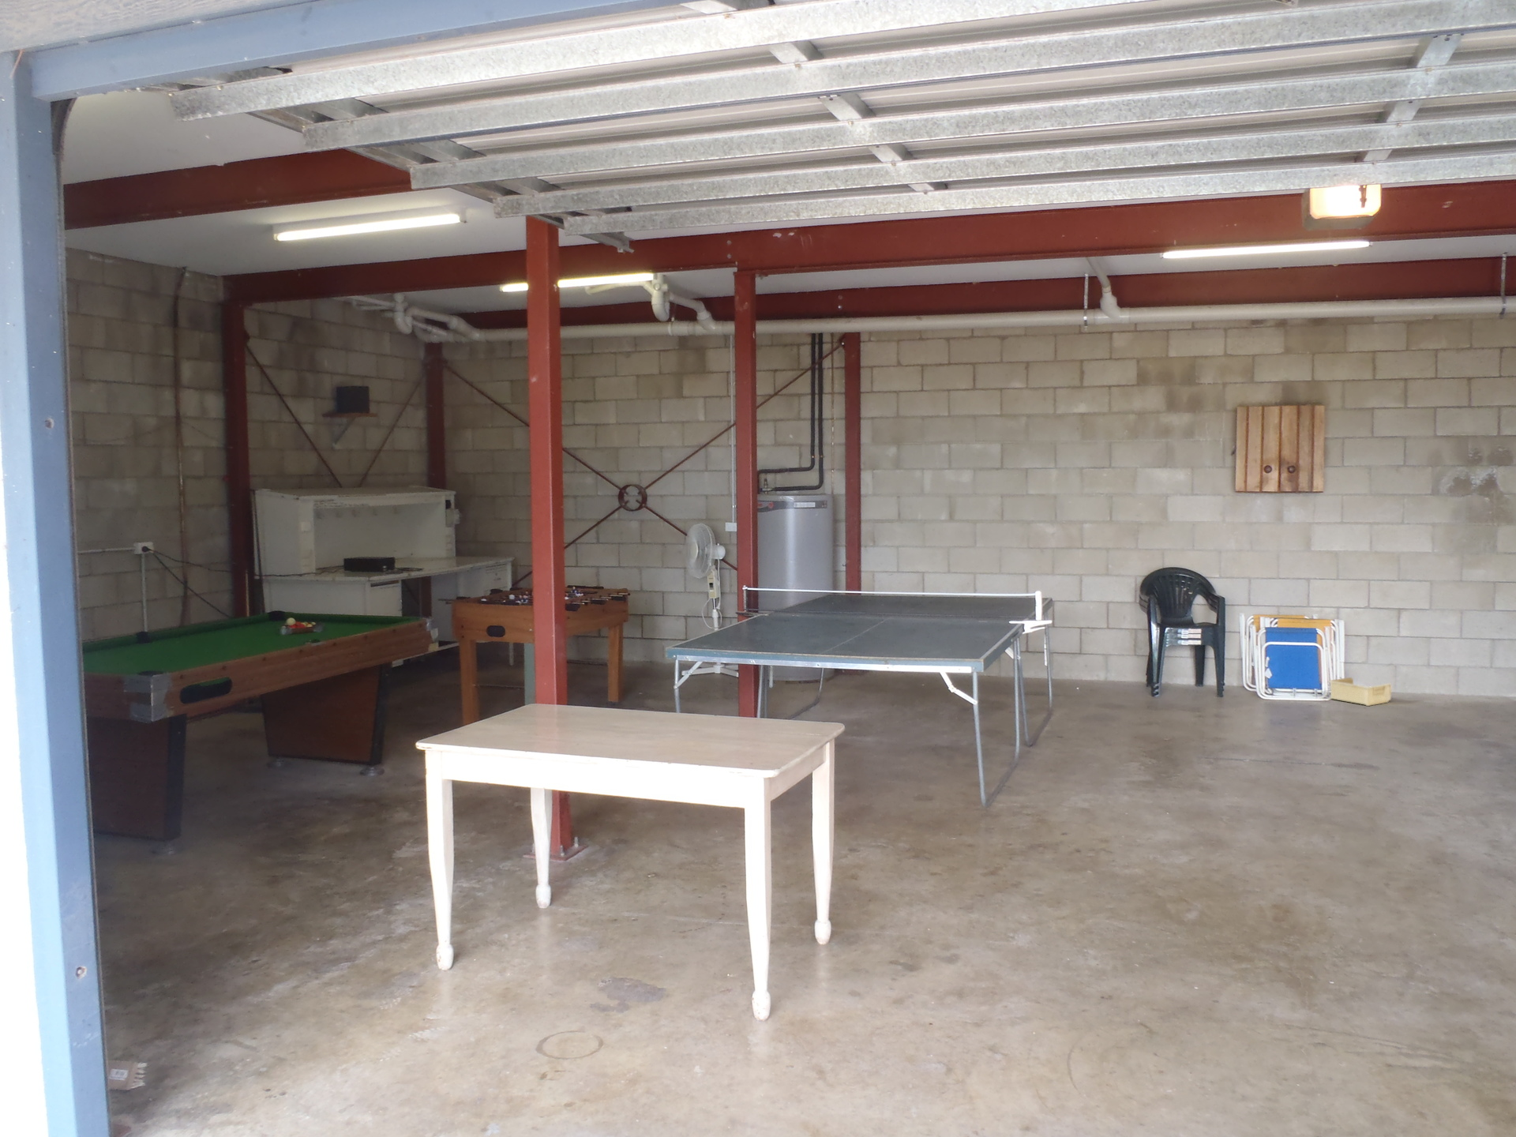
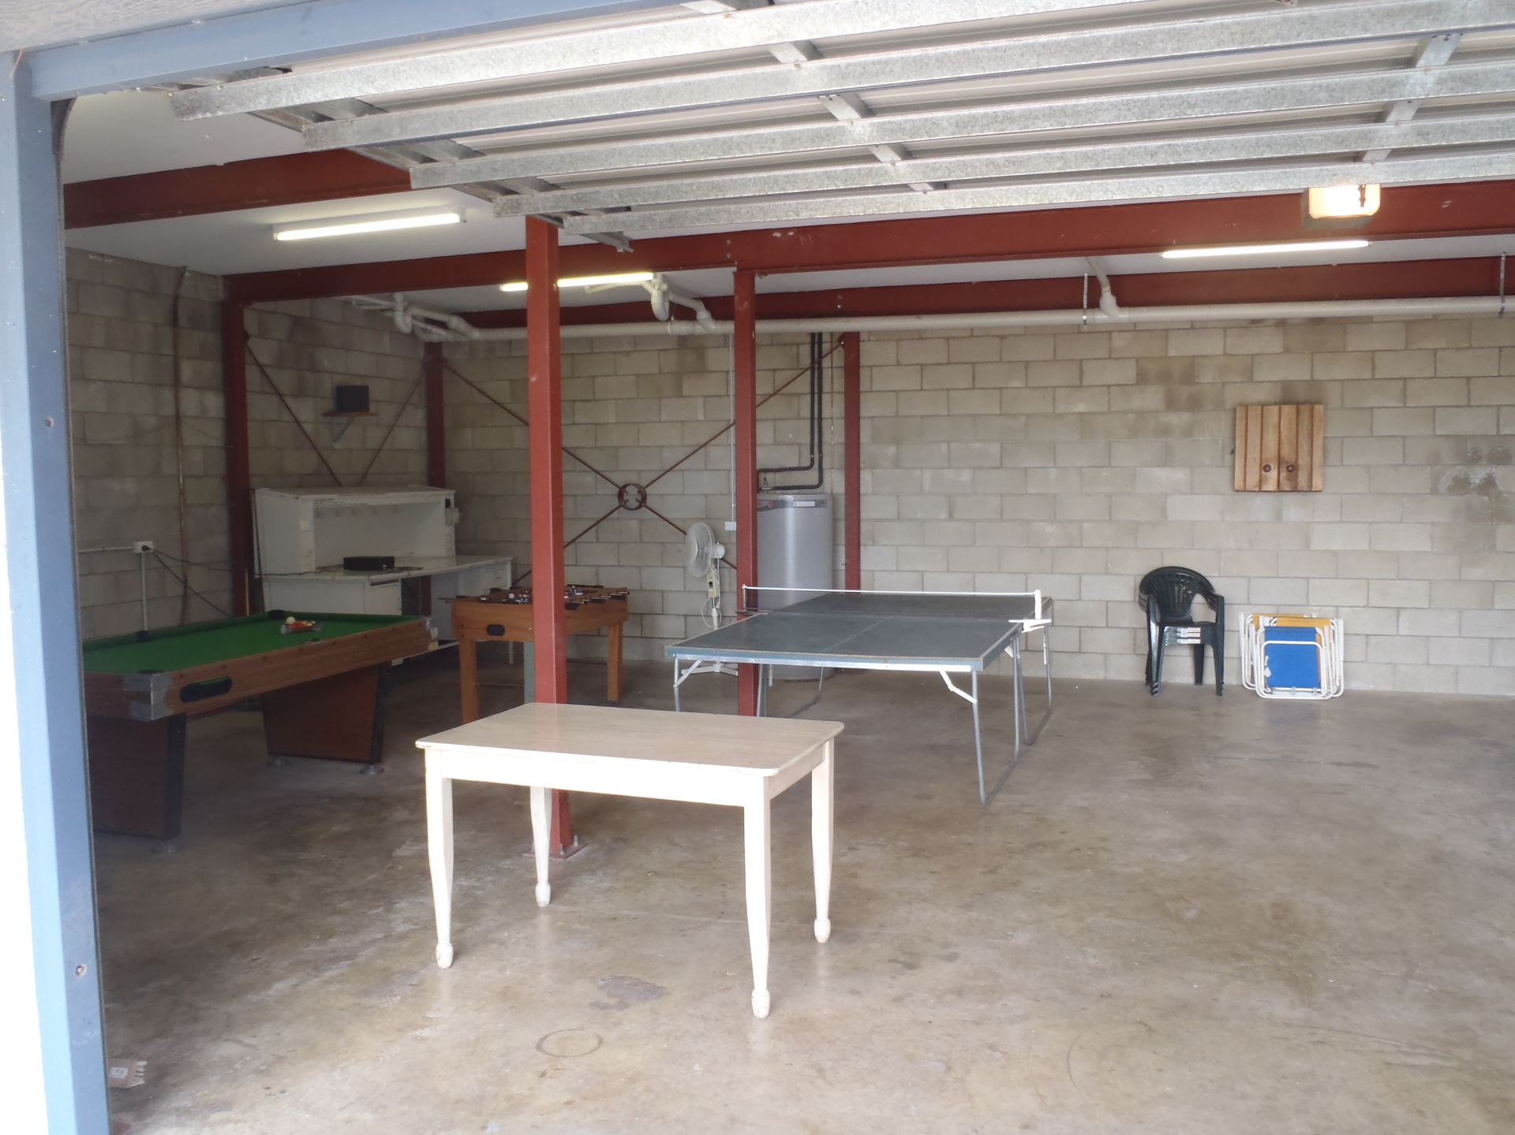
- storage bin [1329,677,1393,707]
